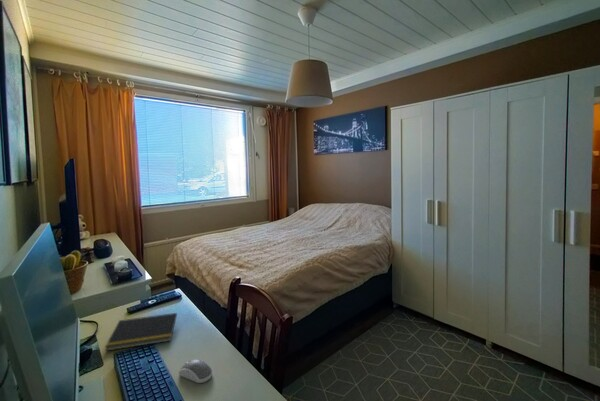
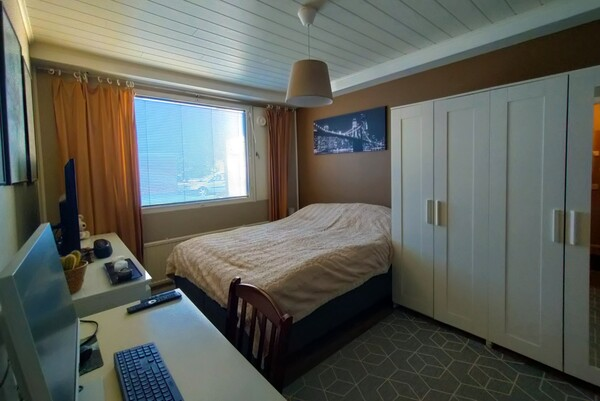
- notepad [104,312,178,352]
- computer mouse [178,358,213,384]
